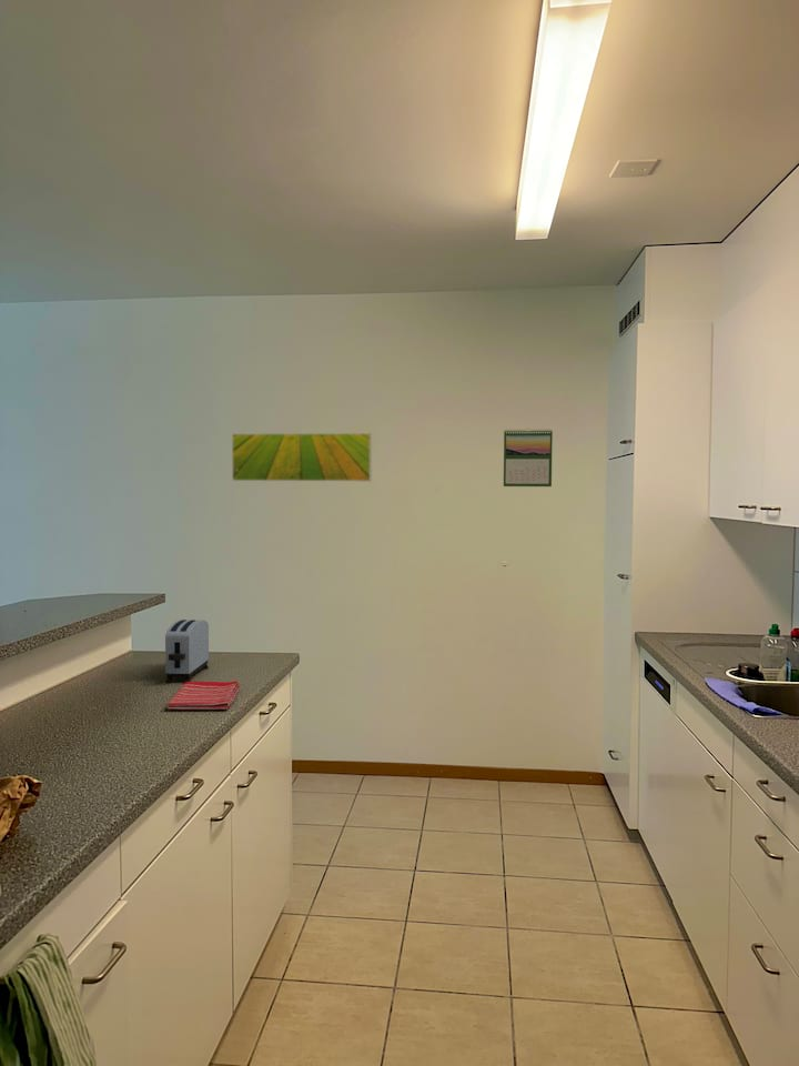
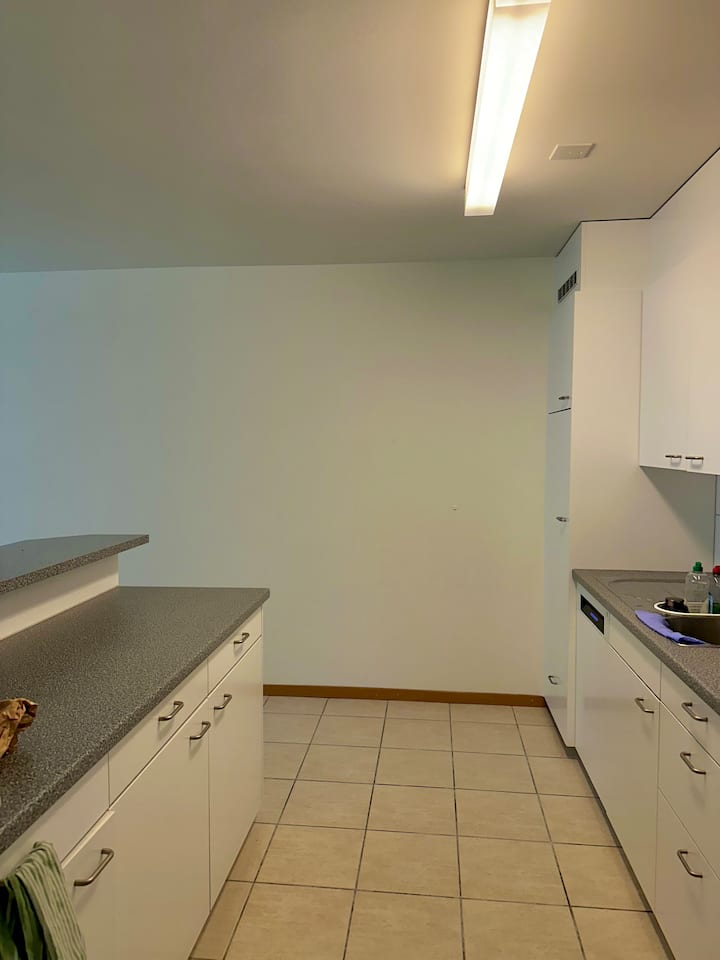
- calendar [503,428,554,487]
- toaster [164,619,210,684]
- dish towel [165,680,241,711]
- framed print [231,432,373,483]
